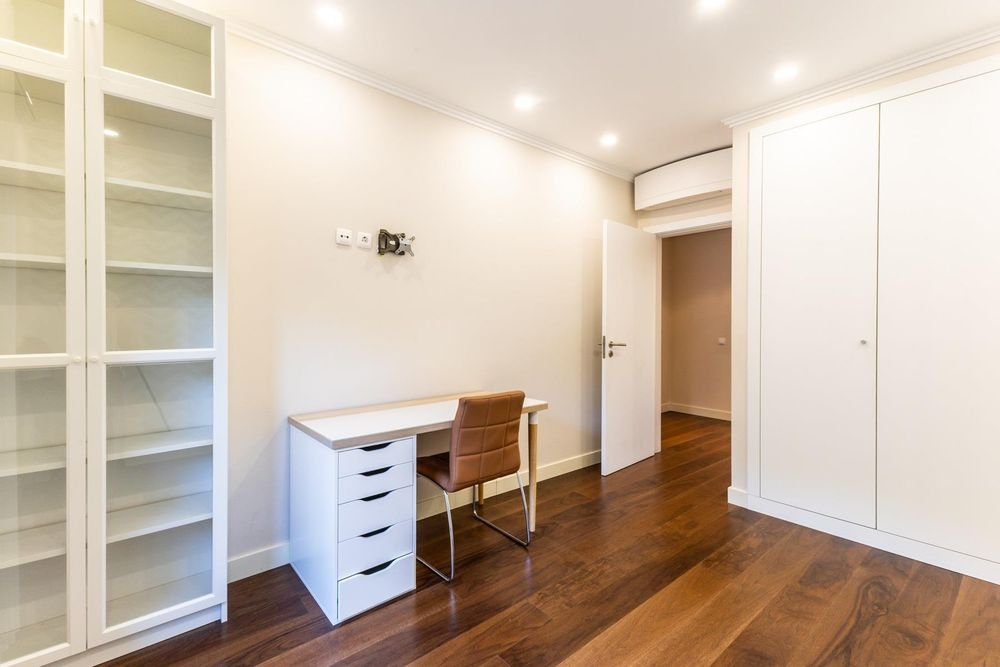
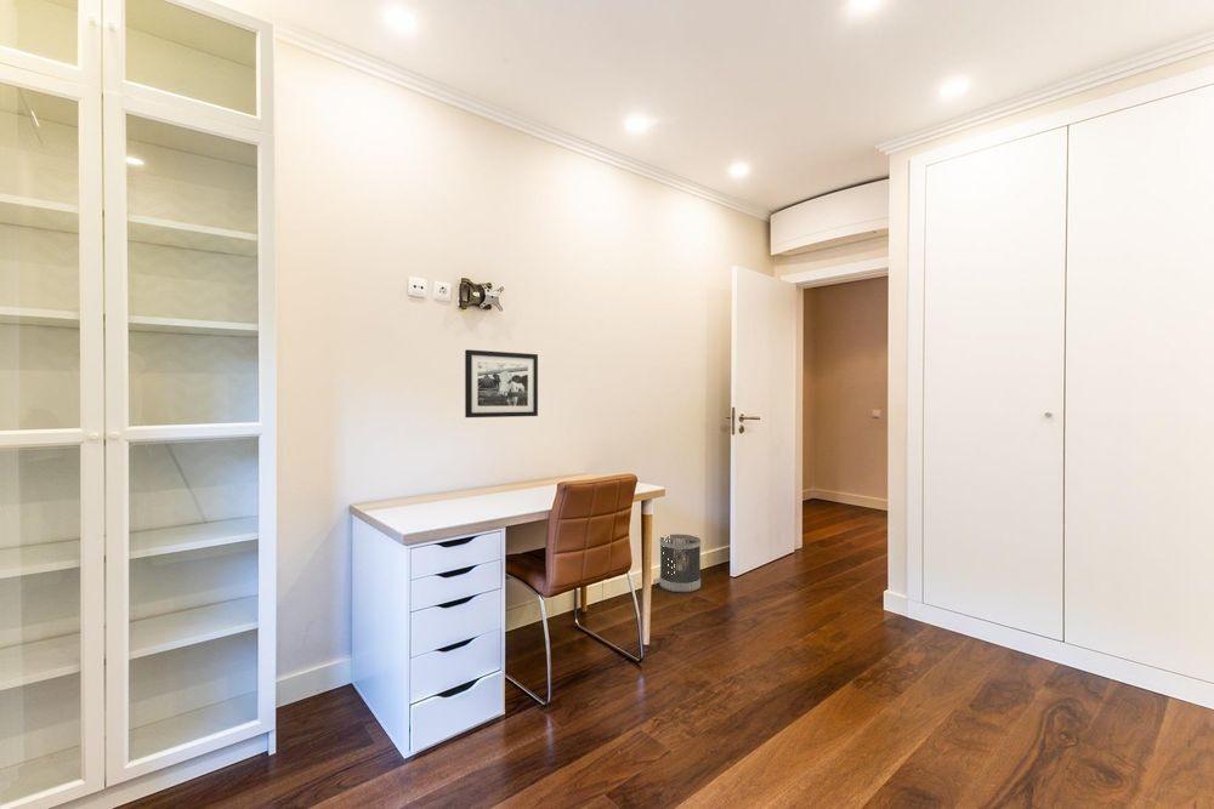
+ picture frame [464,348,539,418]
+ wastebasket [659,534,702,594]
